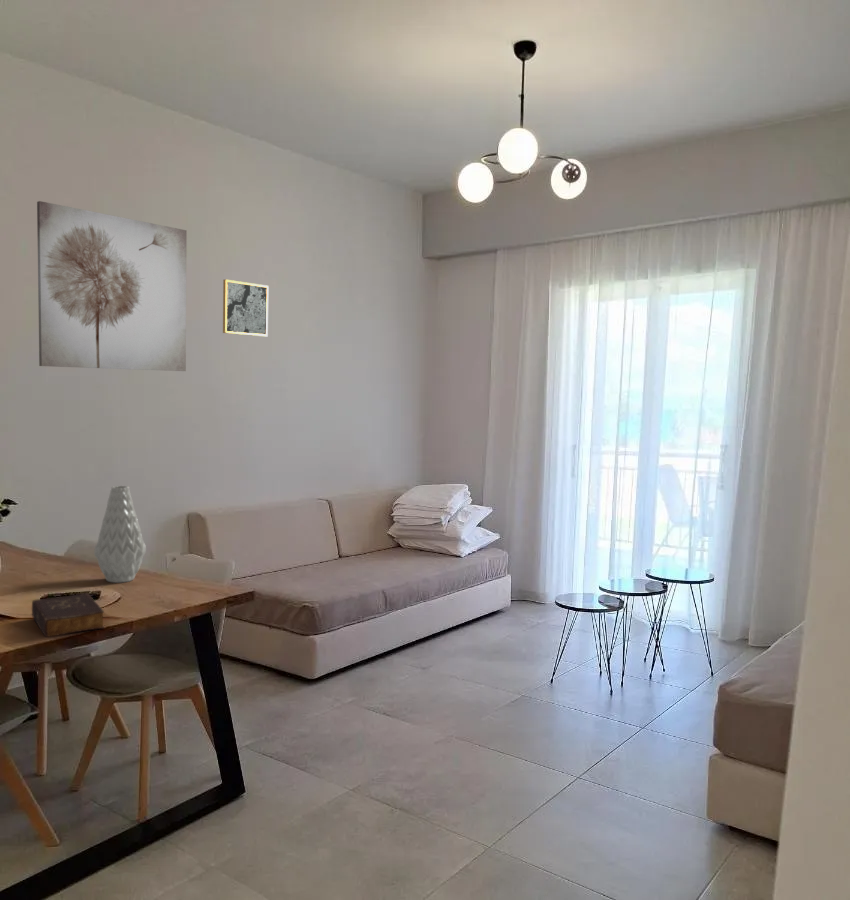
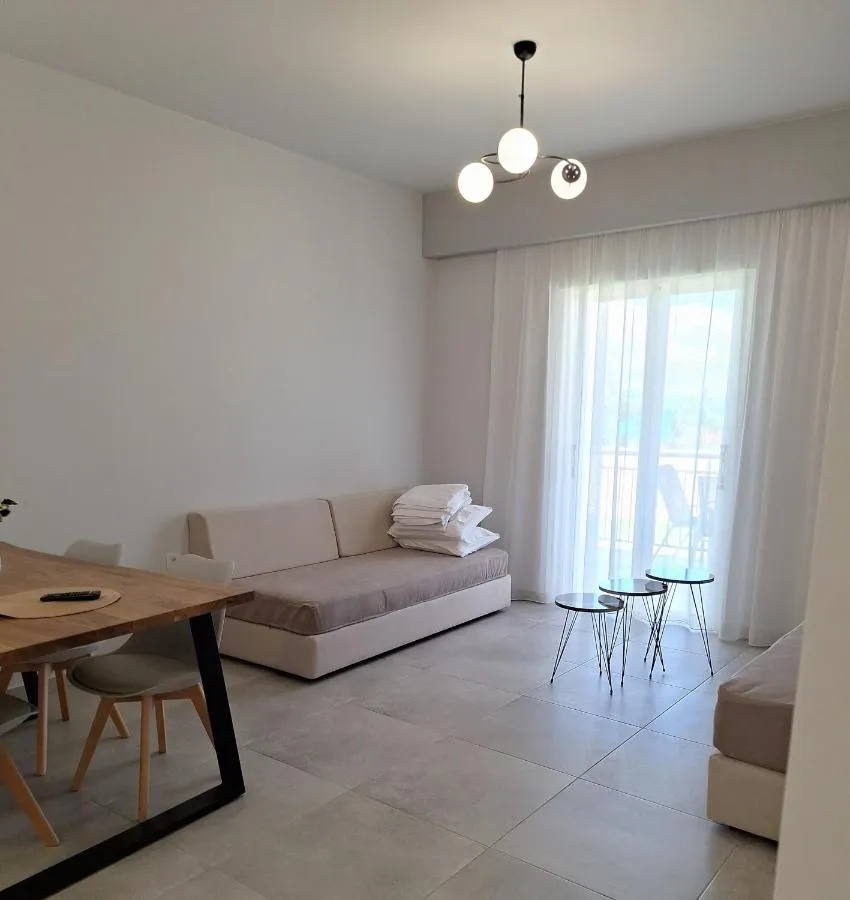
- book [31,592,105,638]
- wall art [36,200,188,372]
- wall art [222,278,270,337]
- vase [93,485,147,584]
